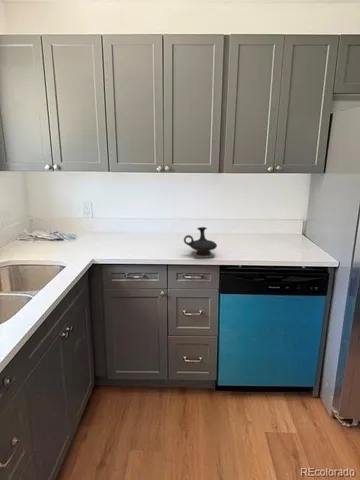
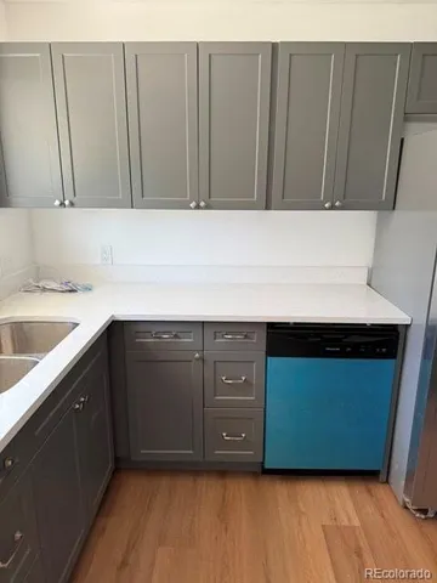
- teapot [183,226,218,259]
